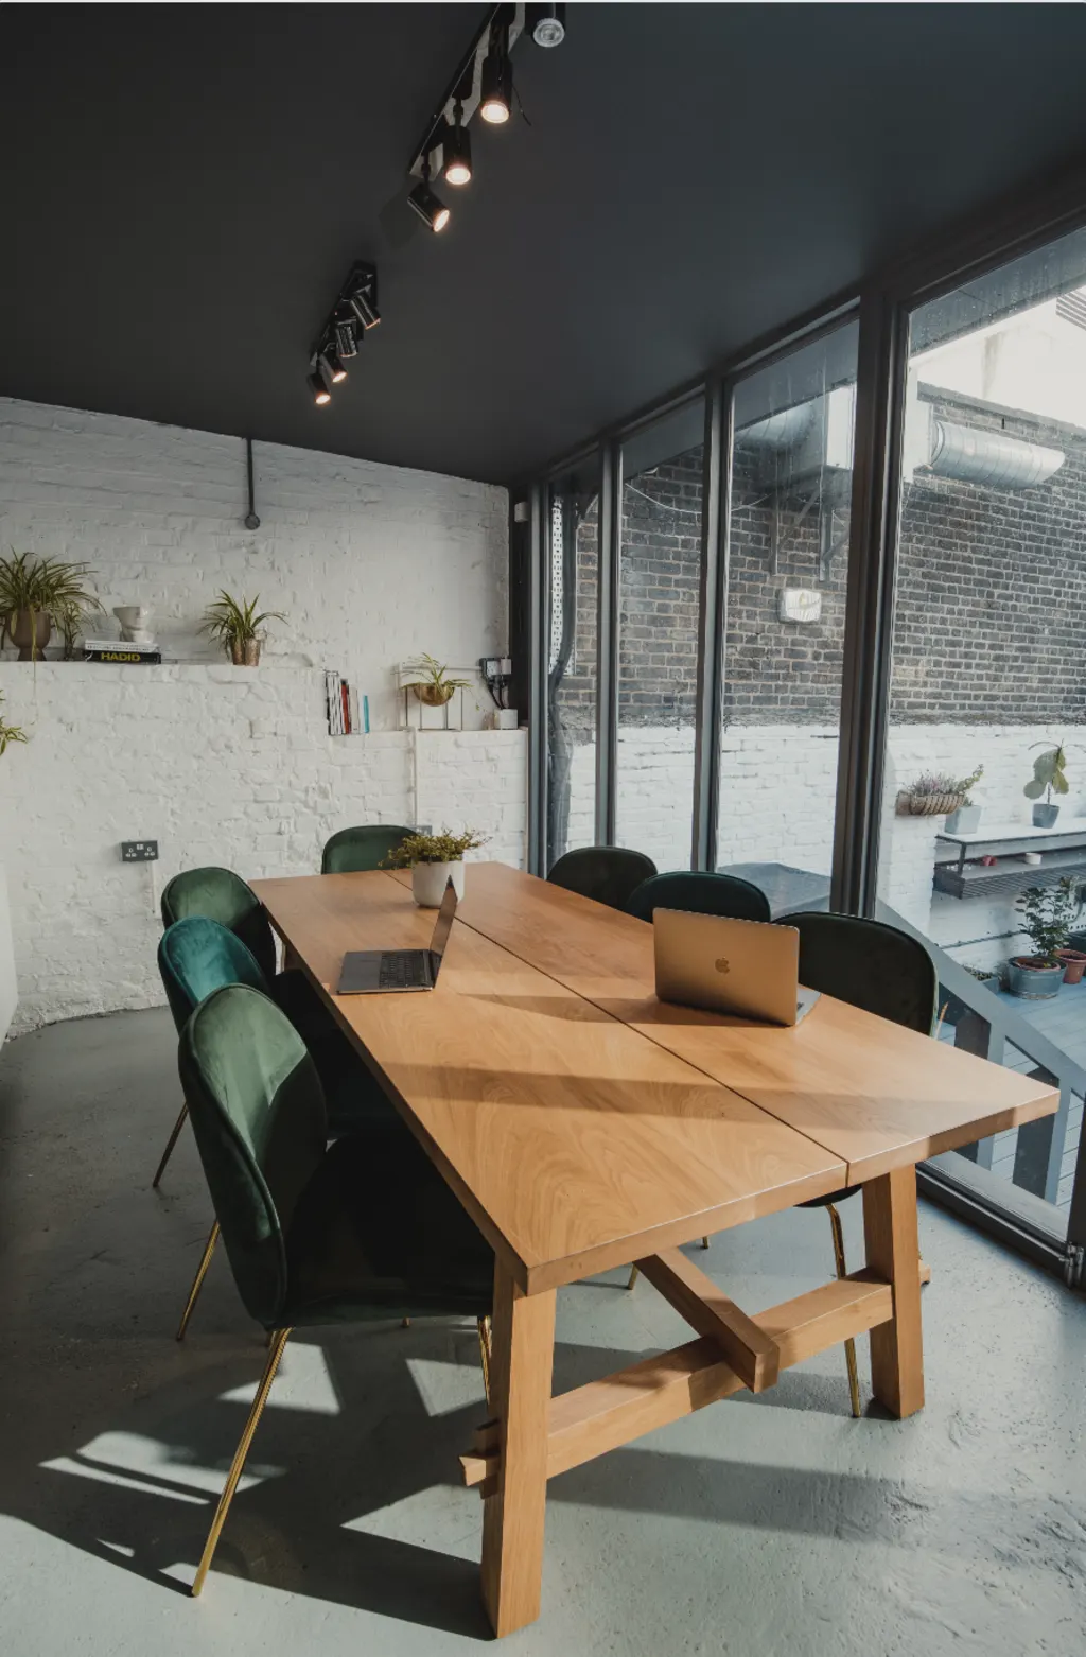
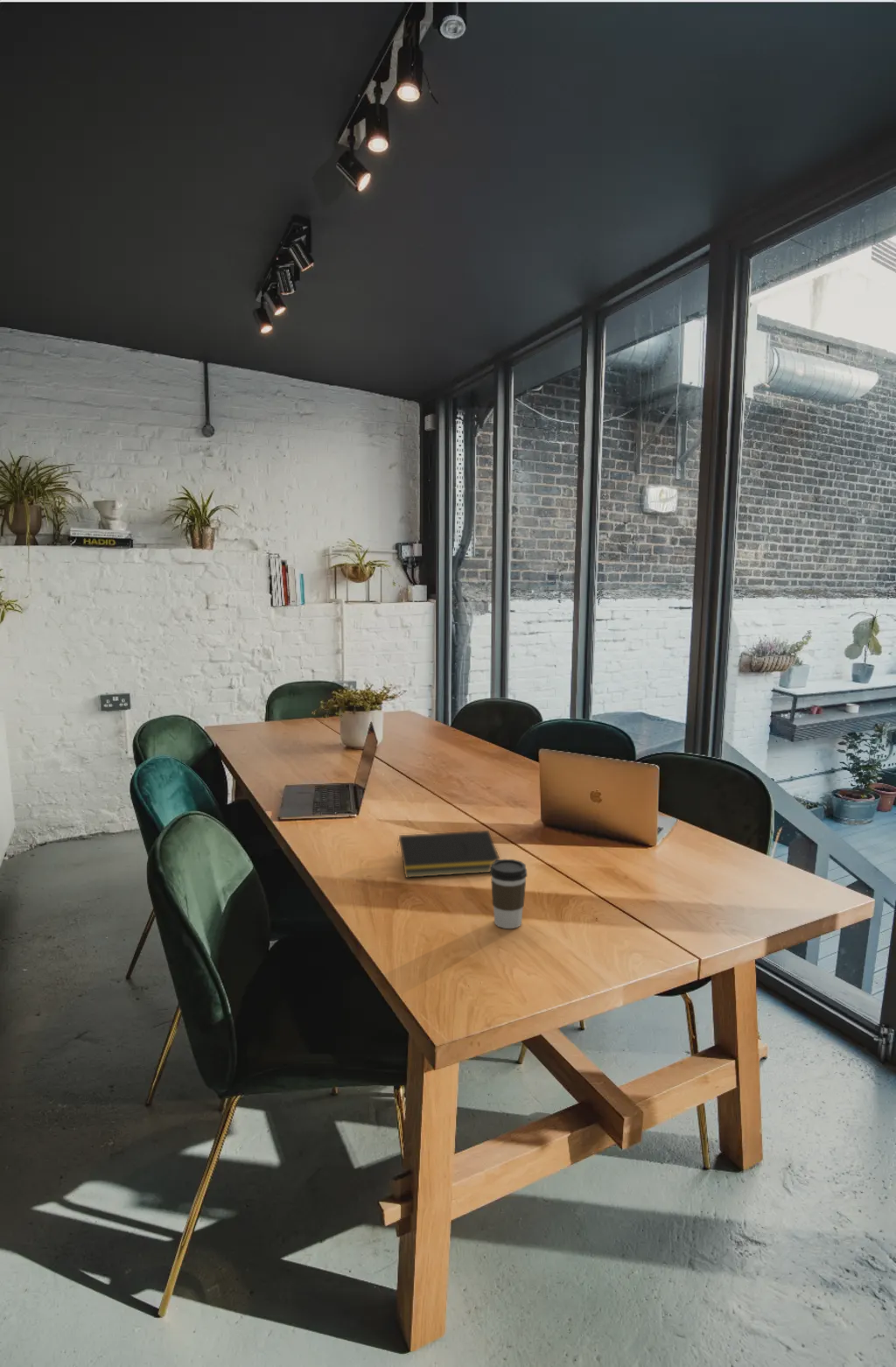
+ notepad [395,830,500,879]
+ coffee cup [489,859,528,929]
